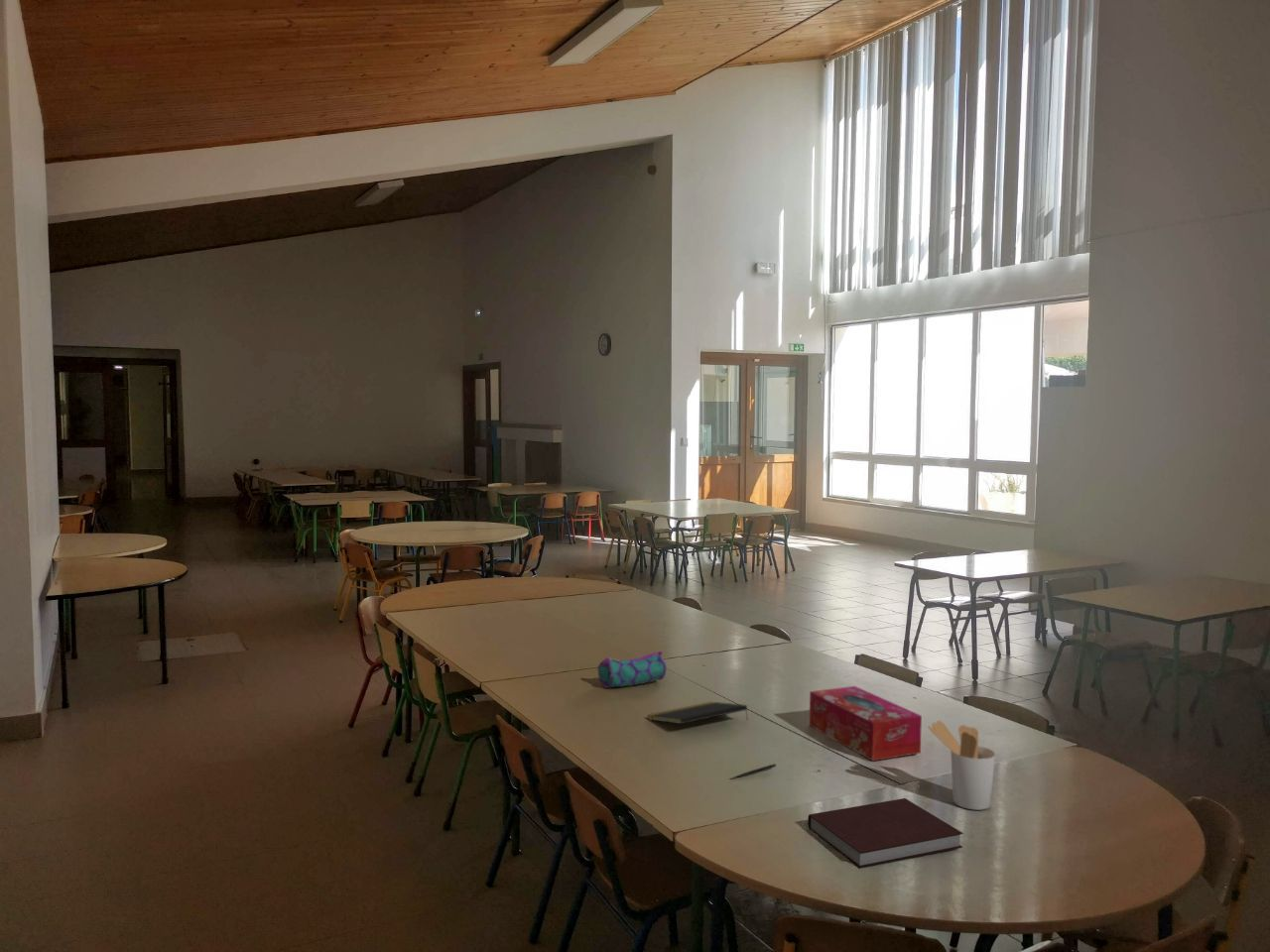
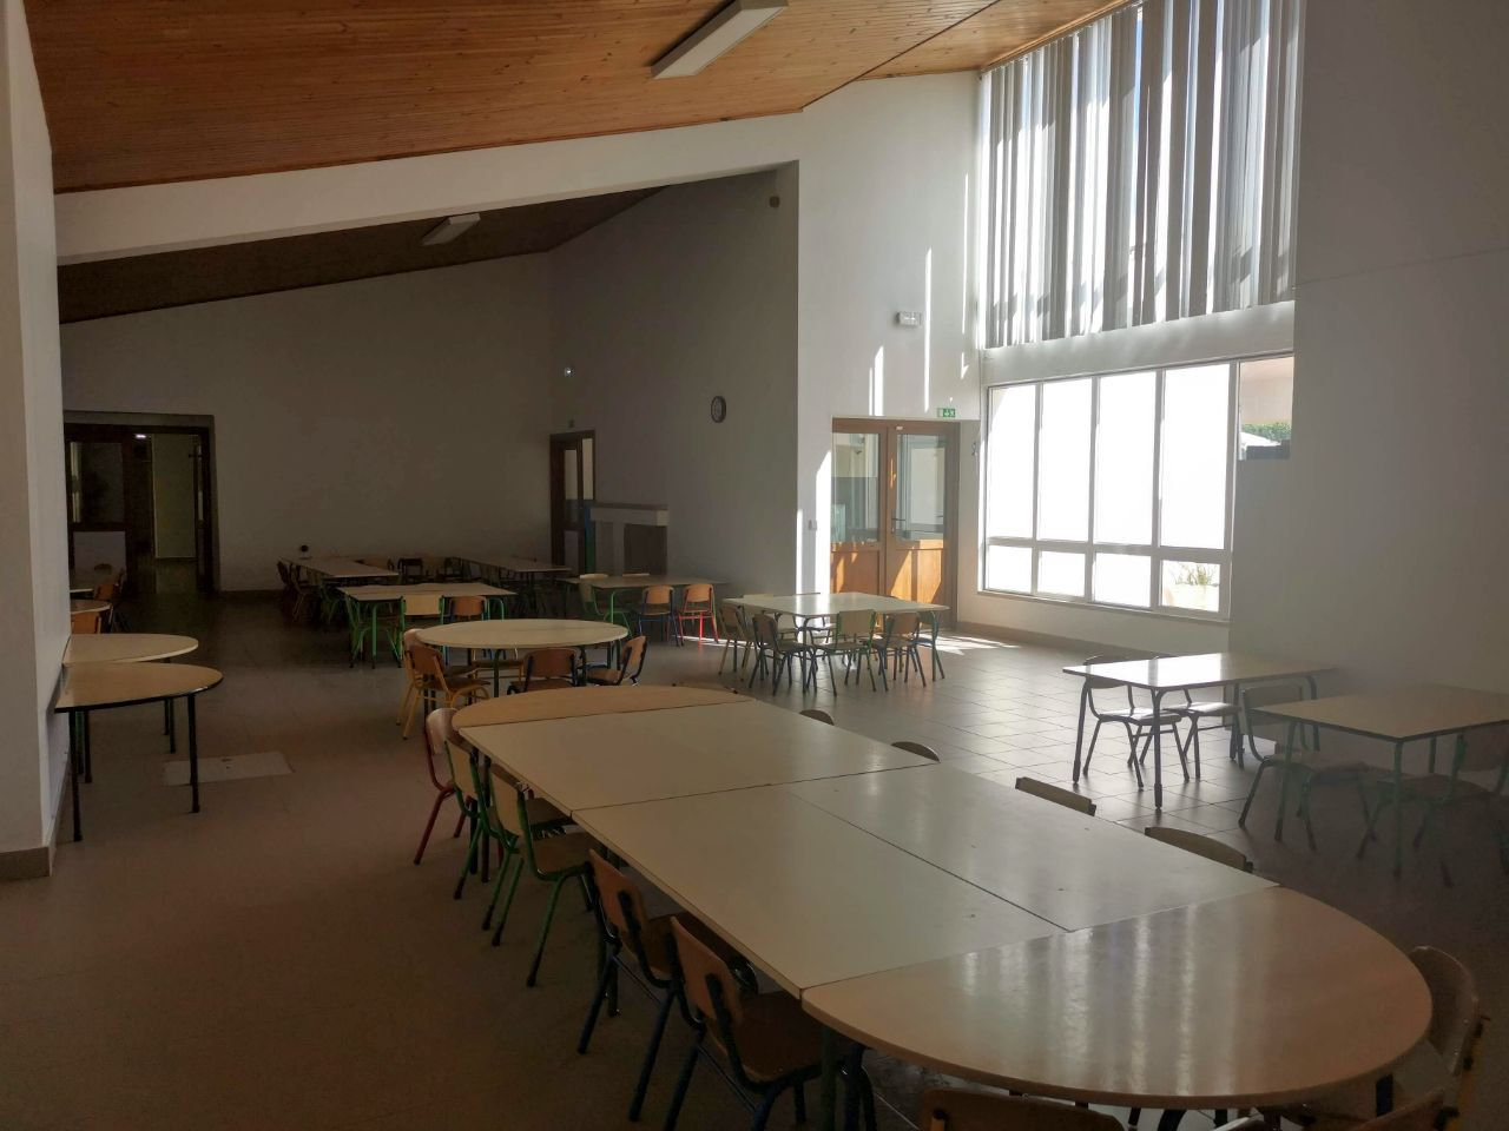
- tissue box [809,685,923,762]
- pencil case [597,650,667,689]
- pen [728,763,777,780]
- notepad [647,701,749,725]
- utensil holder [928,720,996,811]
- notebook [807,797,964,869]
